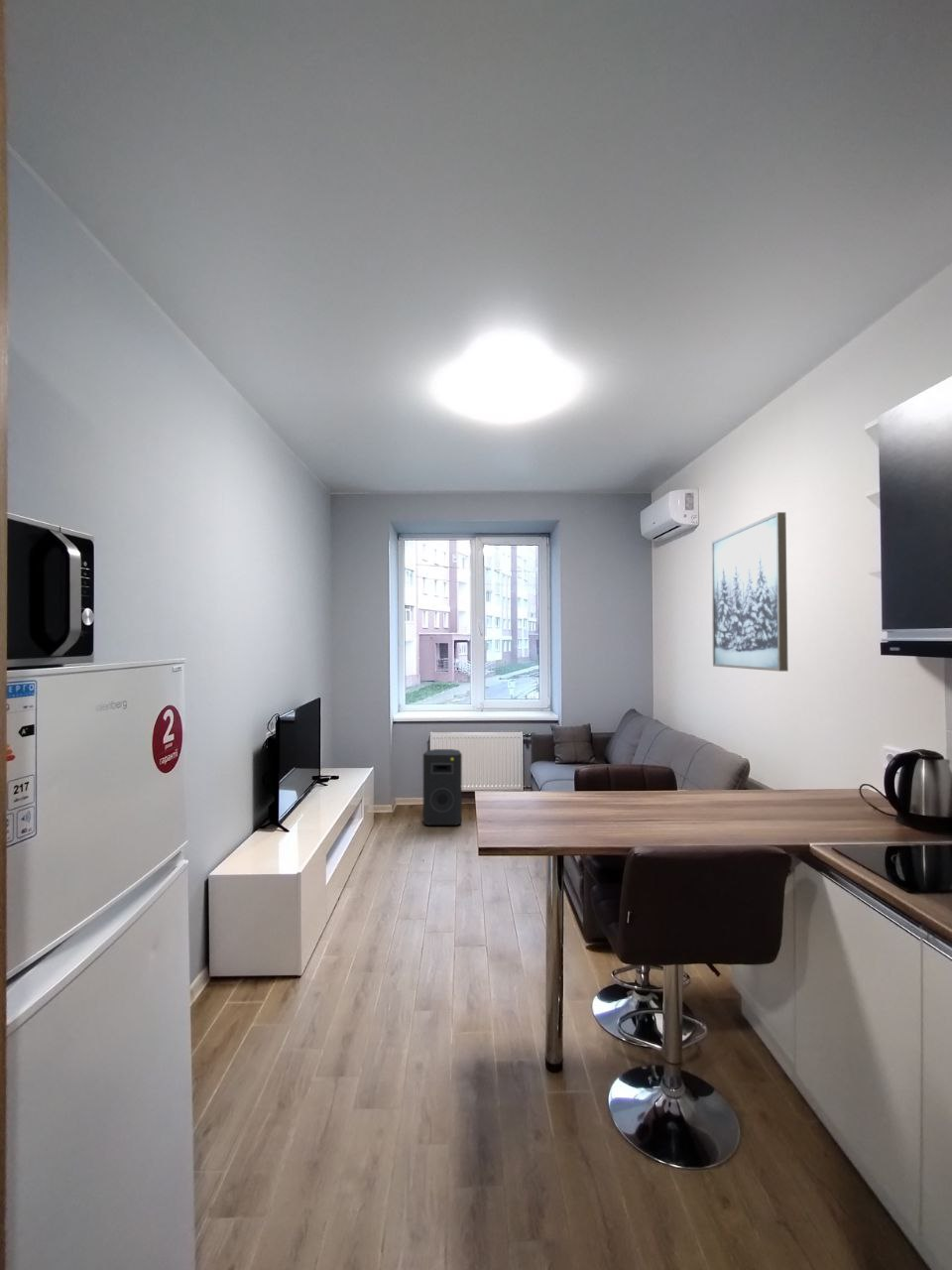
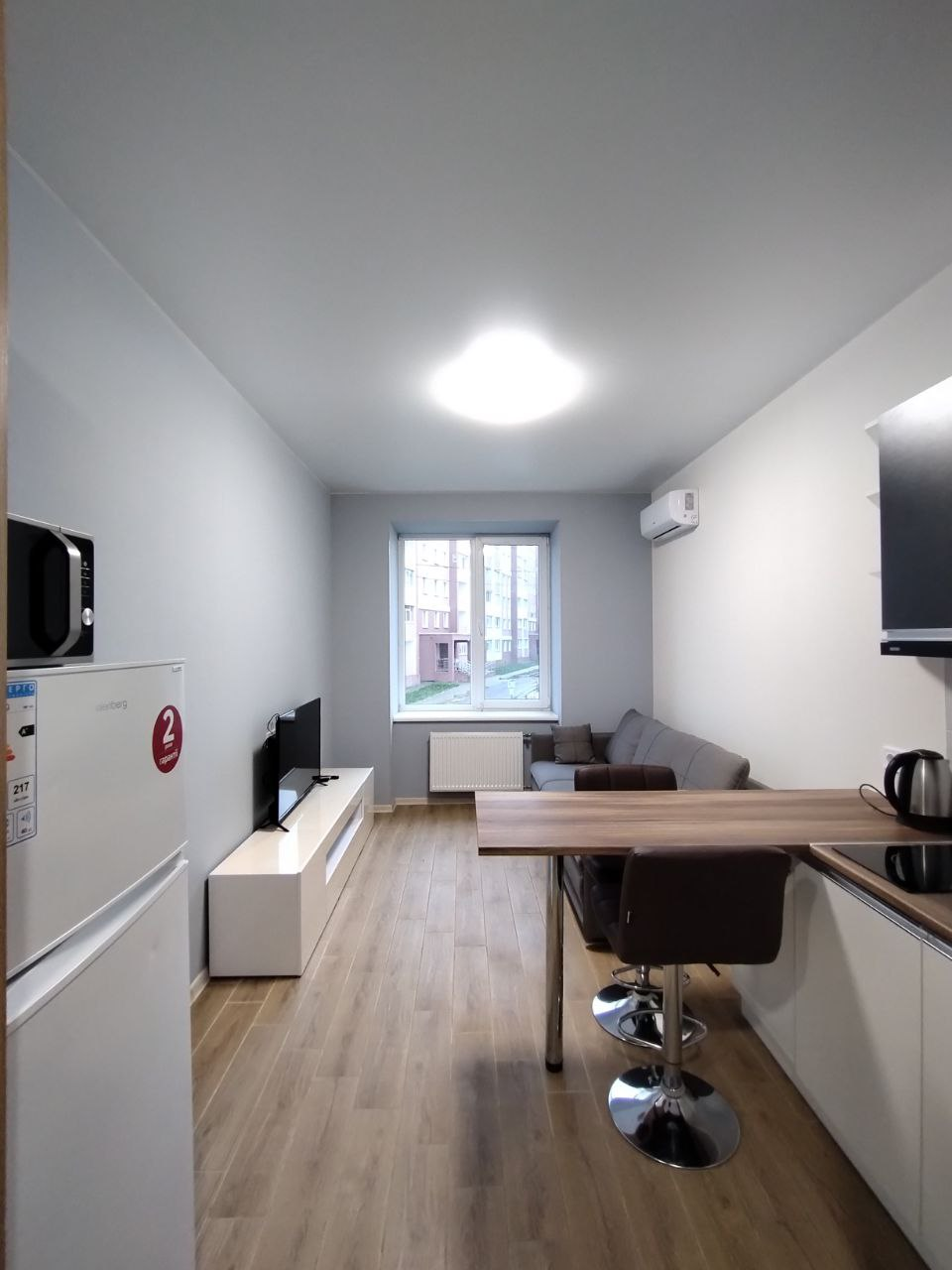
- wall art [711,511,789,673]
- speaker [422,748,463,826]
